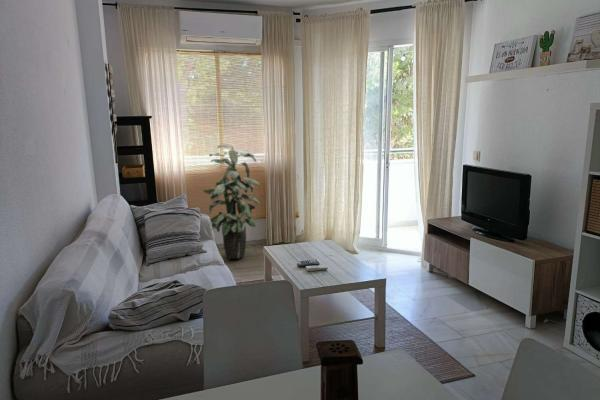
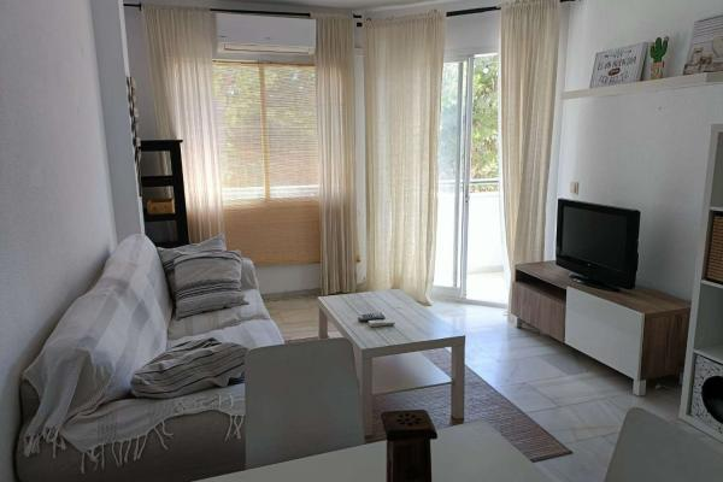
- indoor plant [202,143,261,260]
